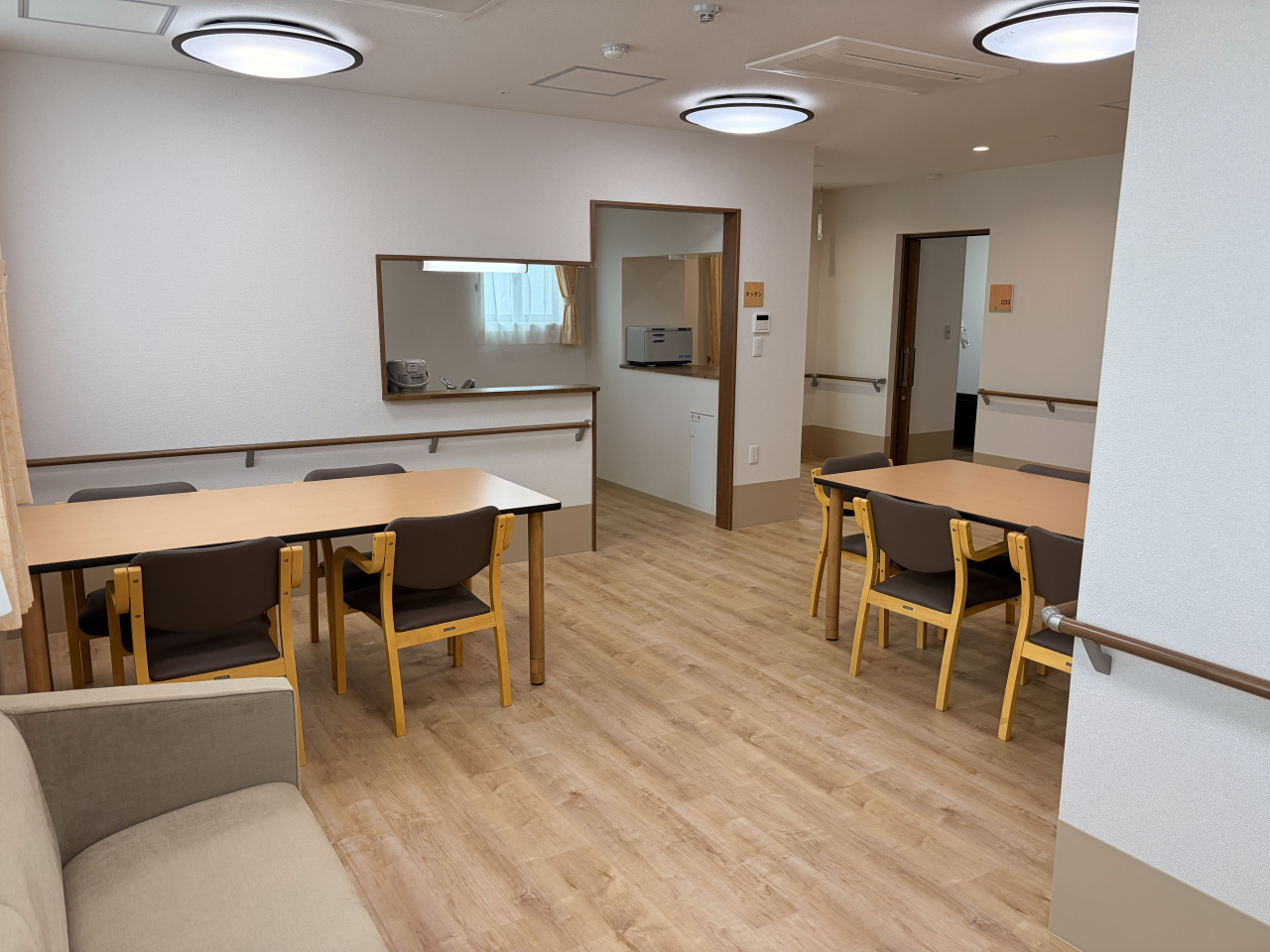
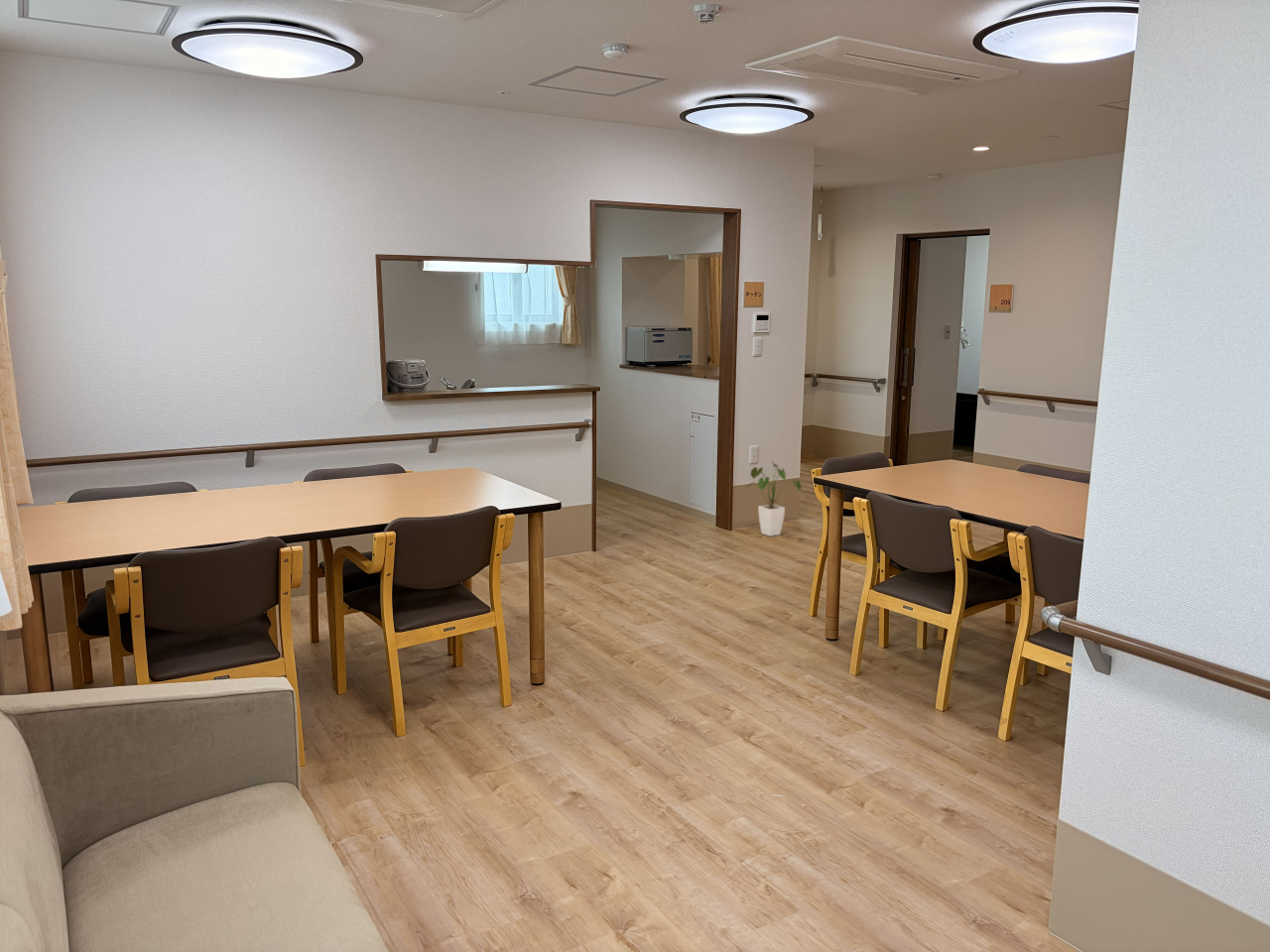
+ house plant [743,460,803,537]
